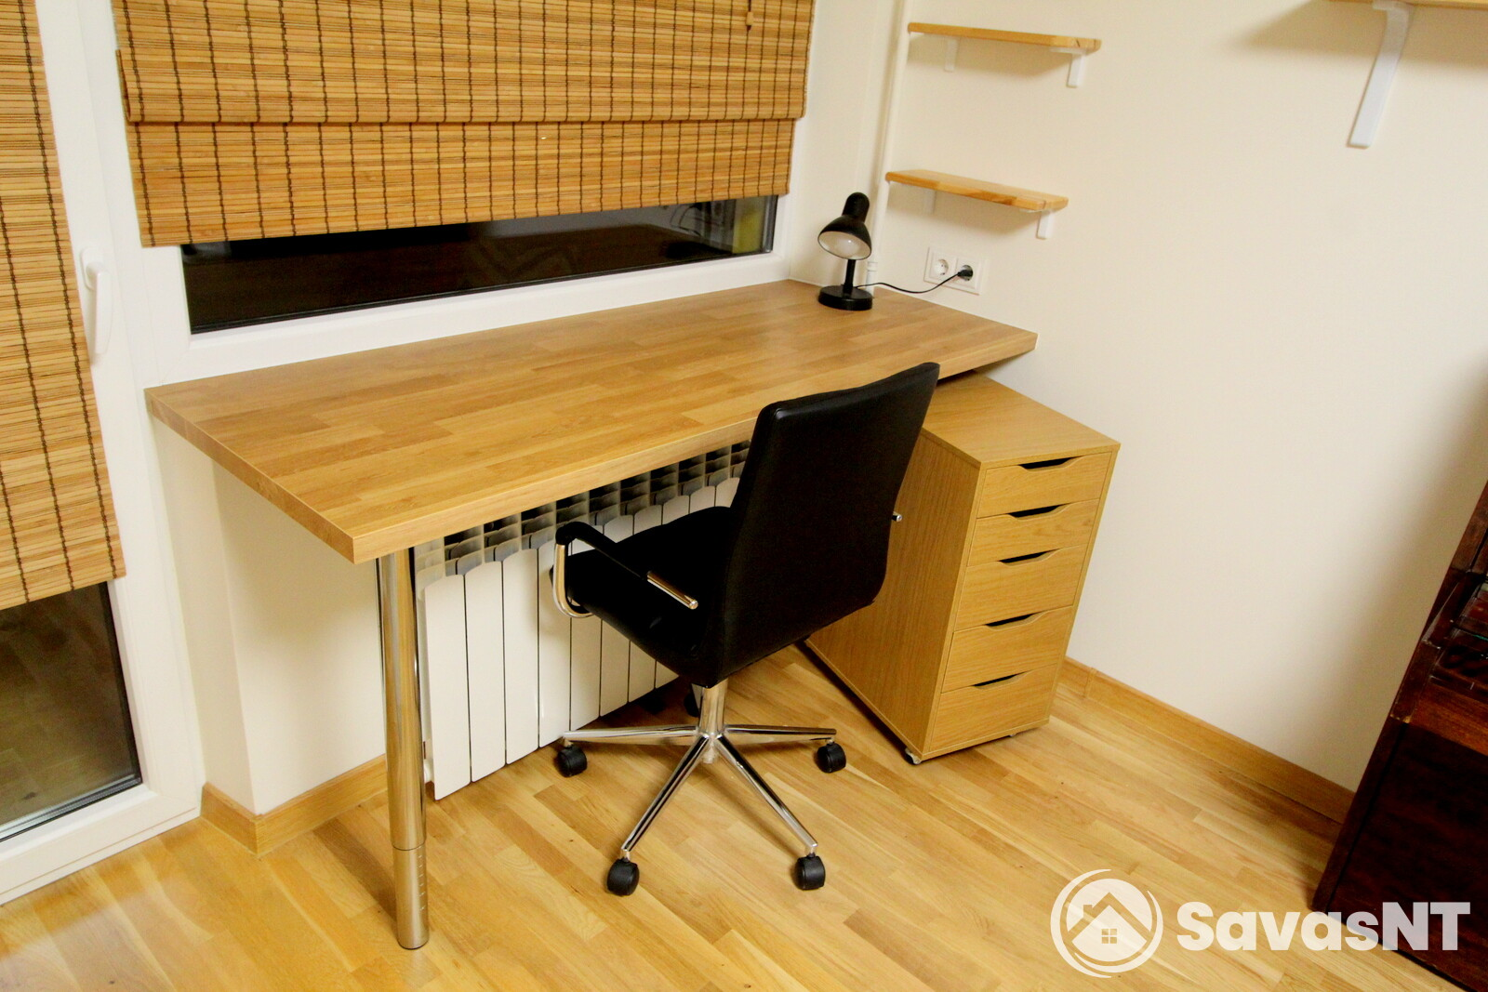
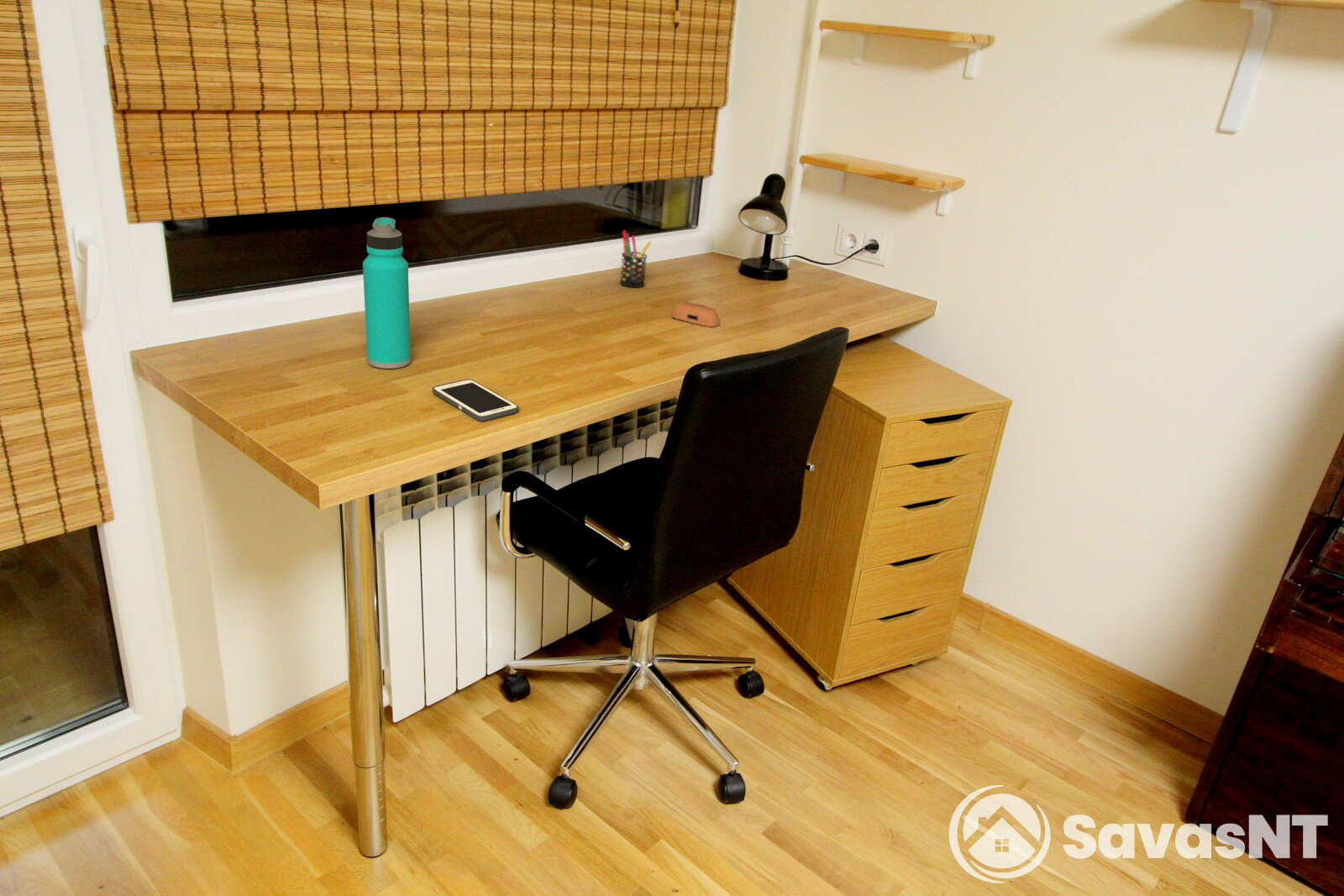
+ pen holder [619,230,652,288]
+ water bottle [362,217,412,369]
+ computer mouse [670,301,721,327]
+ cell phone [432,378,519,422]
